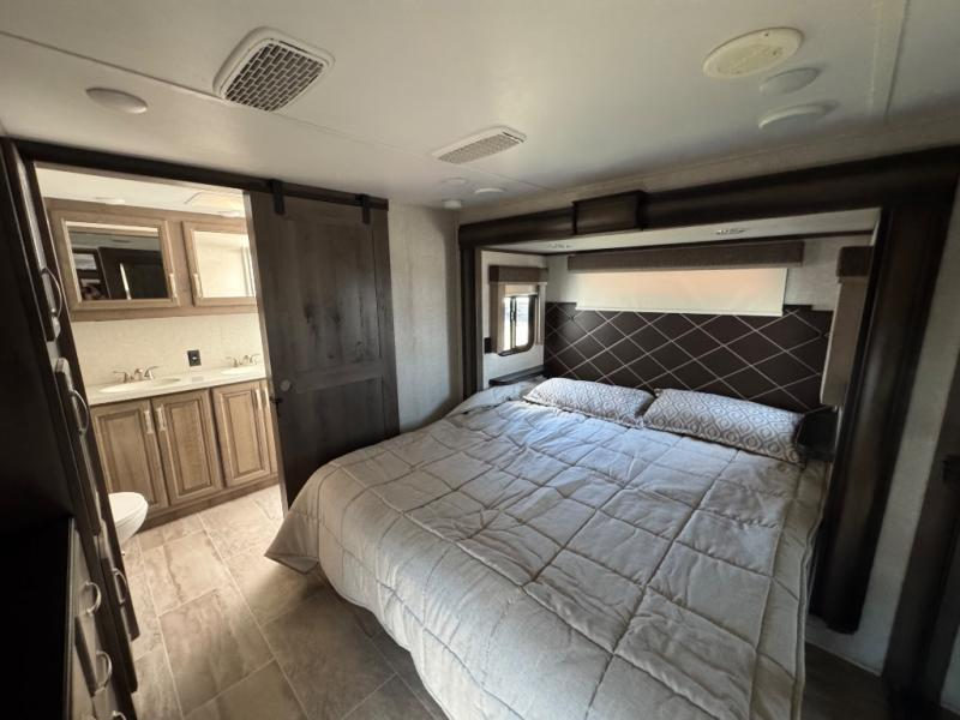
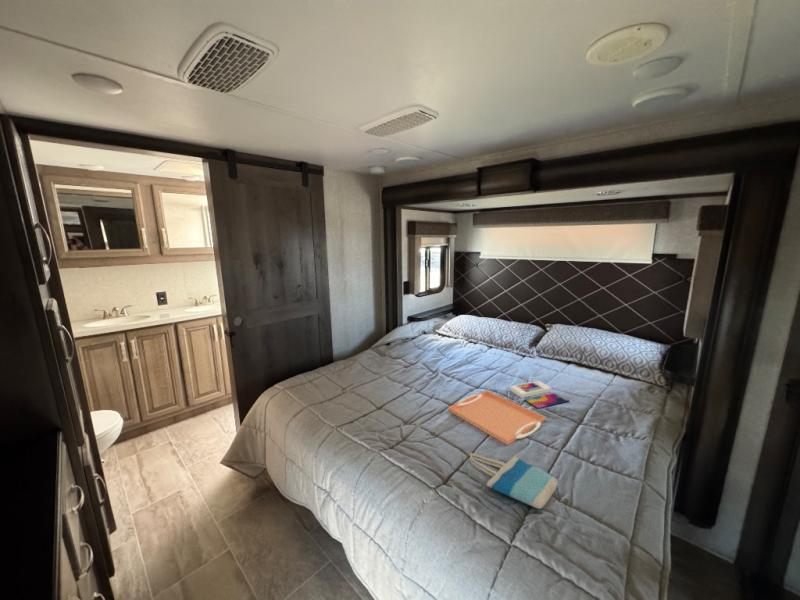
+ tote bag [469,452,559,510]
+ serving tray [448,389,547,446]
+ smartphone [508,380,571,410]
